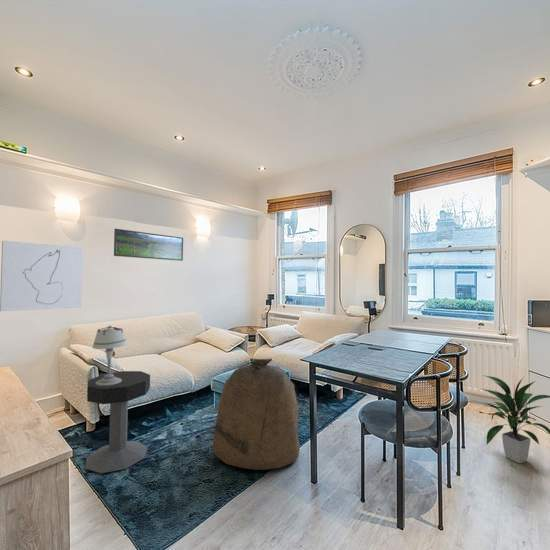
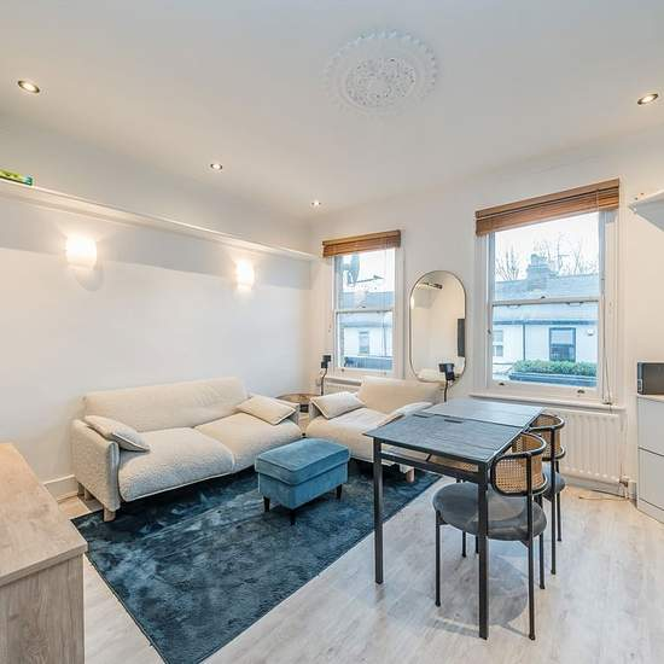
- bag [212,357,301,471]
- indoor plant [481,374,550,464]
- side table [85,370,151,474]
- table lamp [91,324,128,386]
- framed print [113,228,184,262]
- wall art [0,240,83,312]
